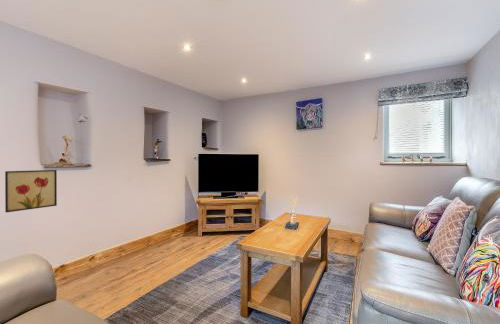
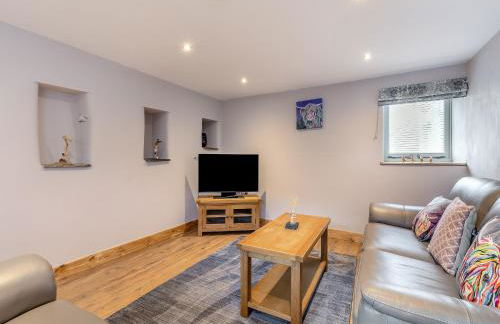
- wall art [4,169,58,213]
